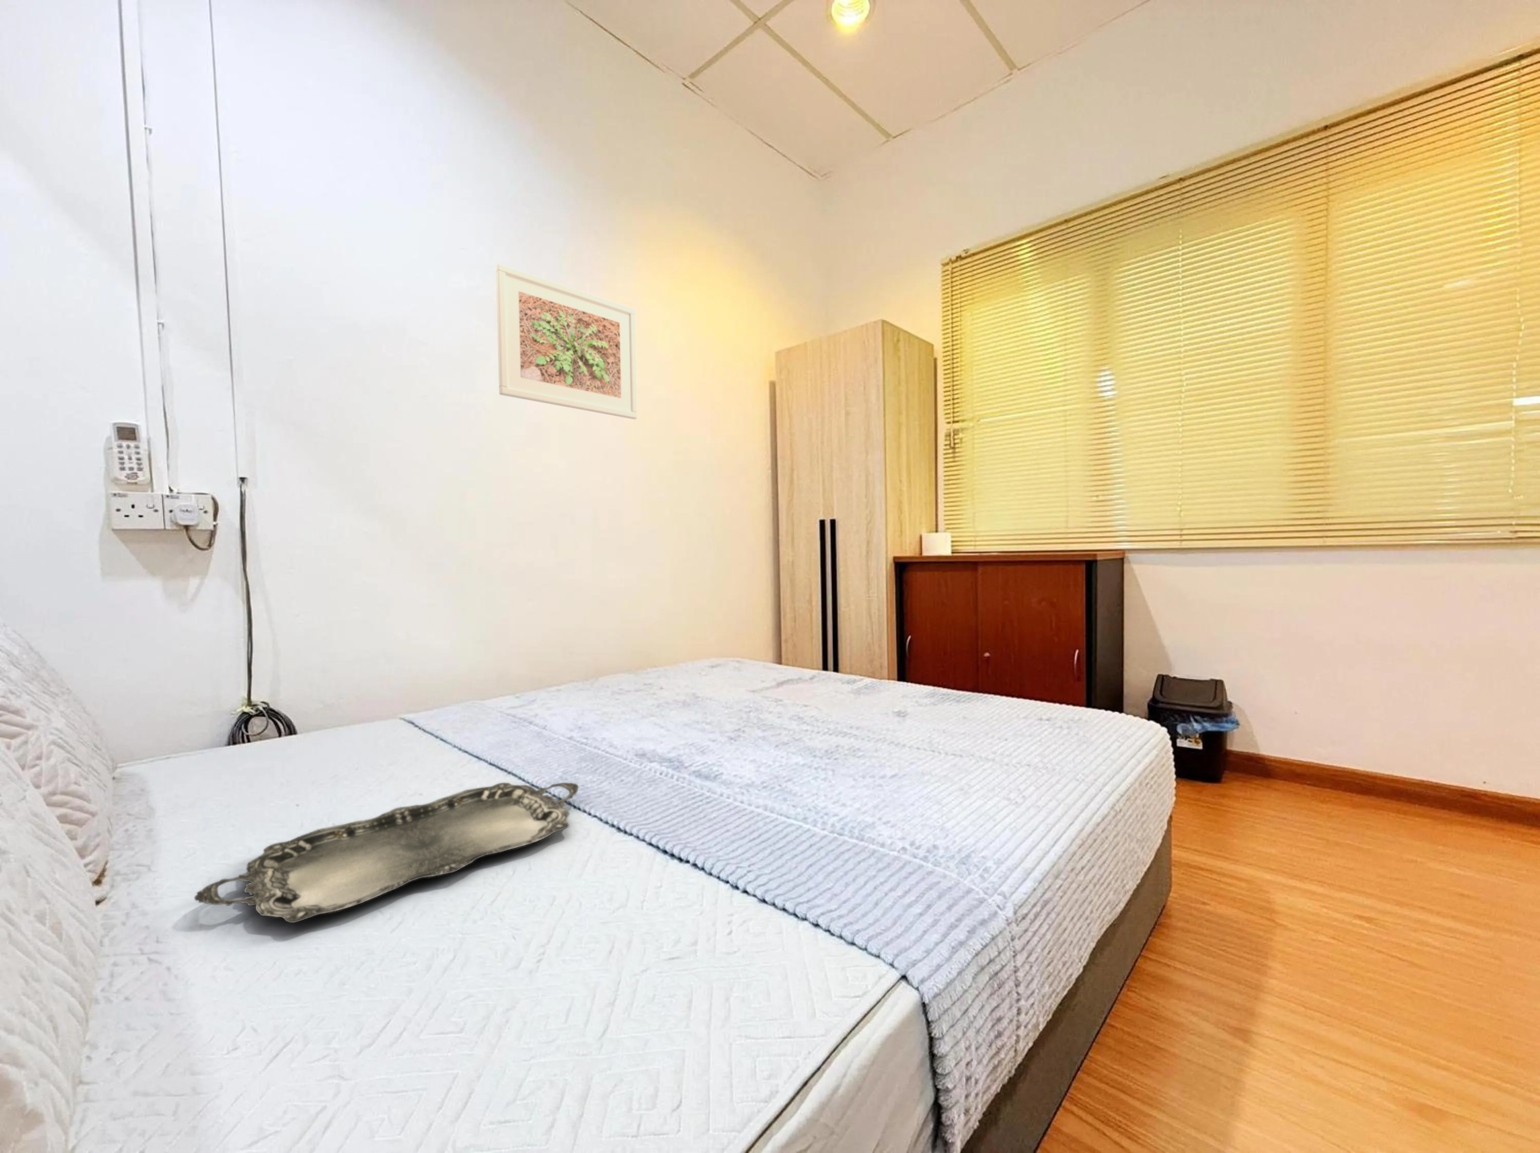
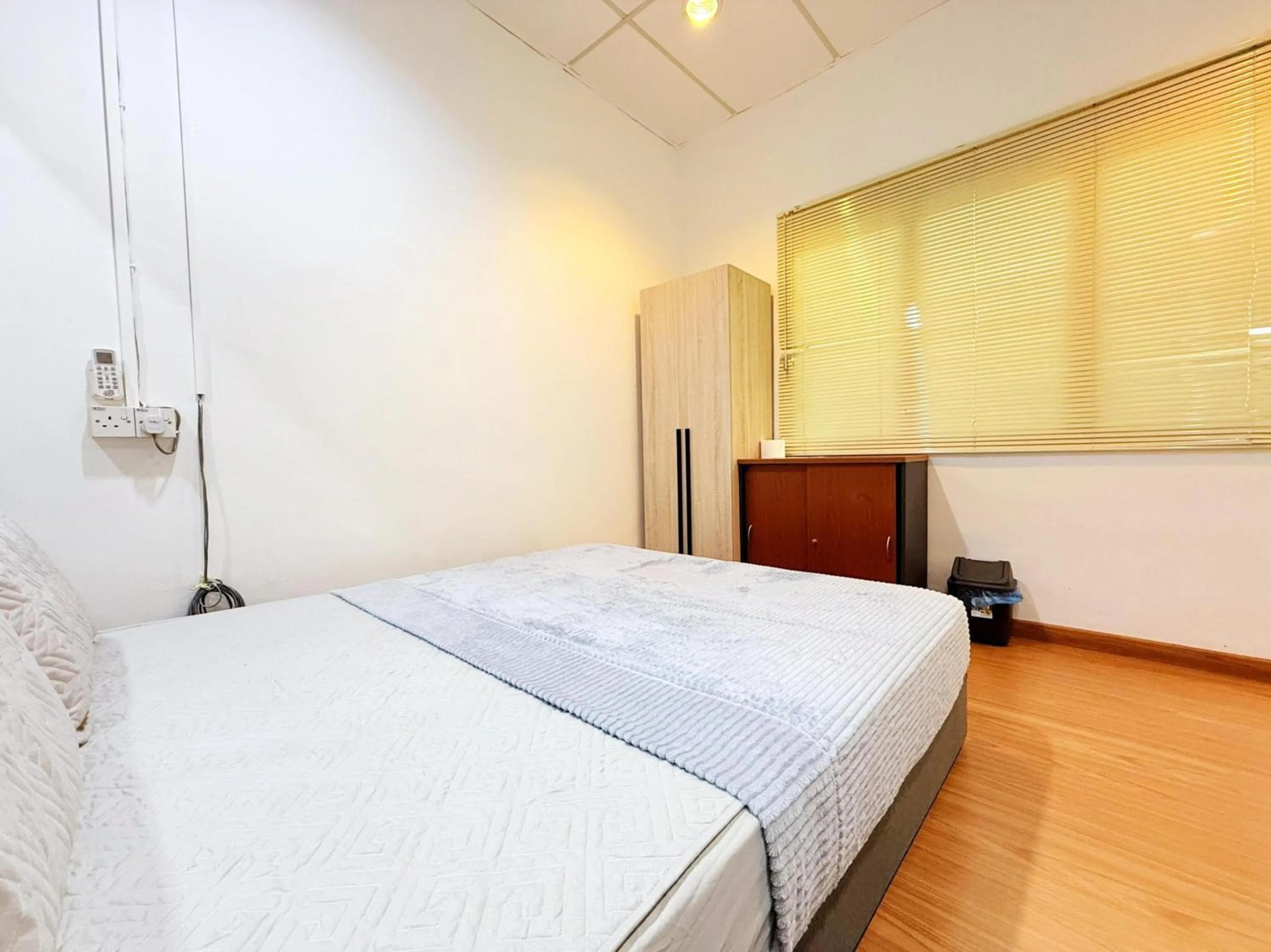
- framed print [496,263,639,420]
- serving tray [194,782,579,923]
